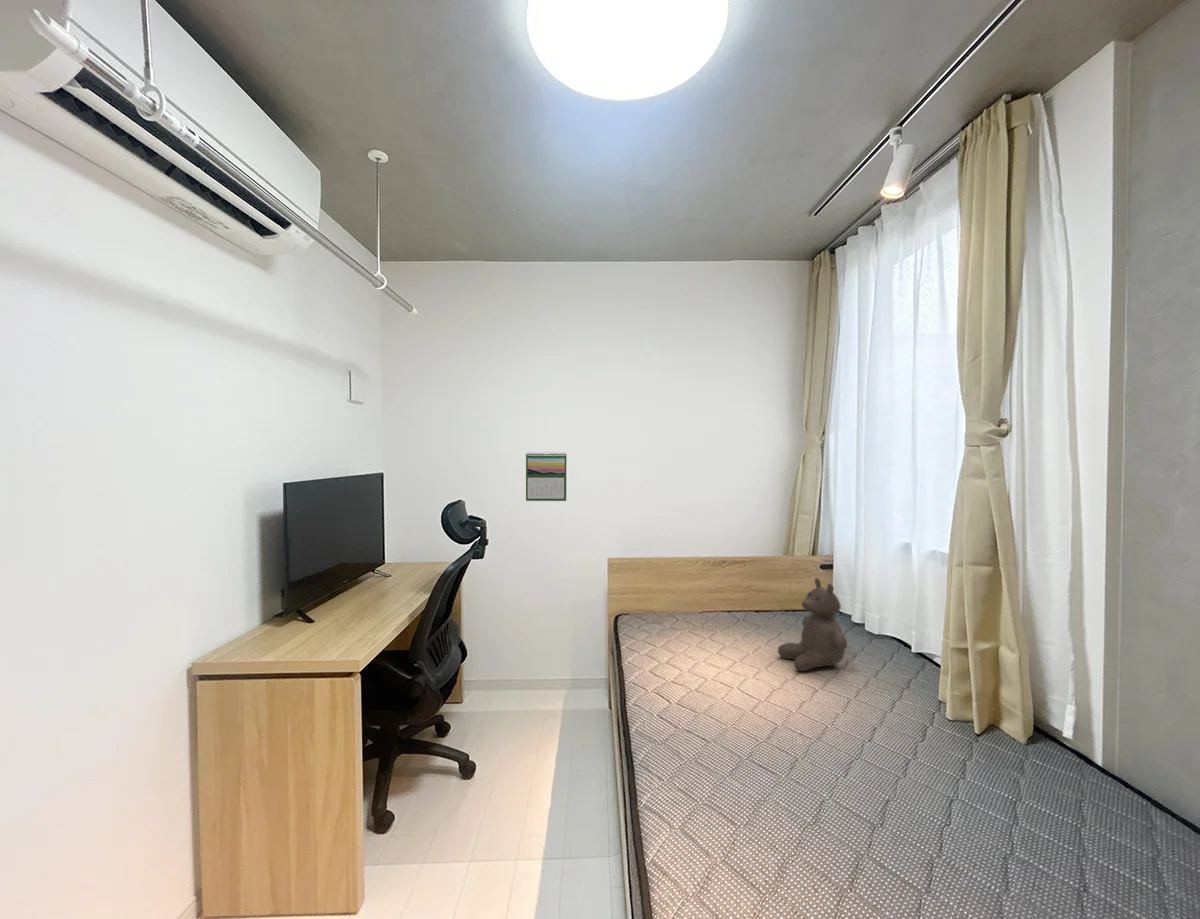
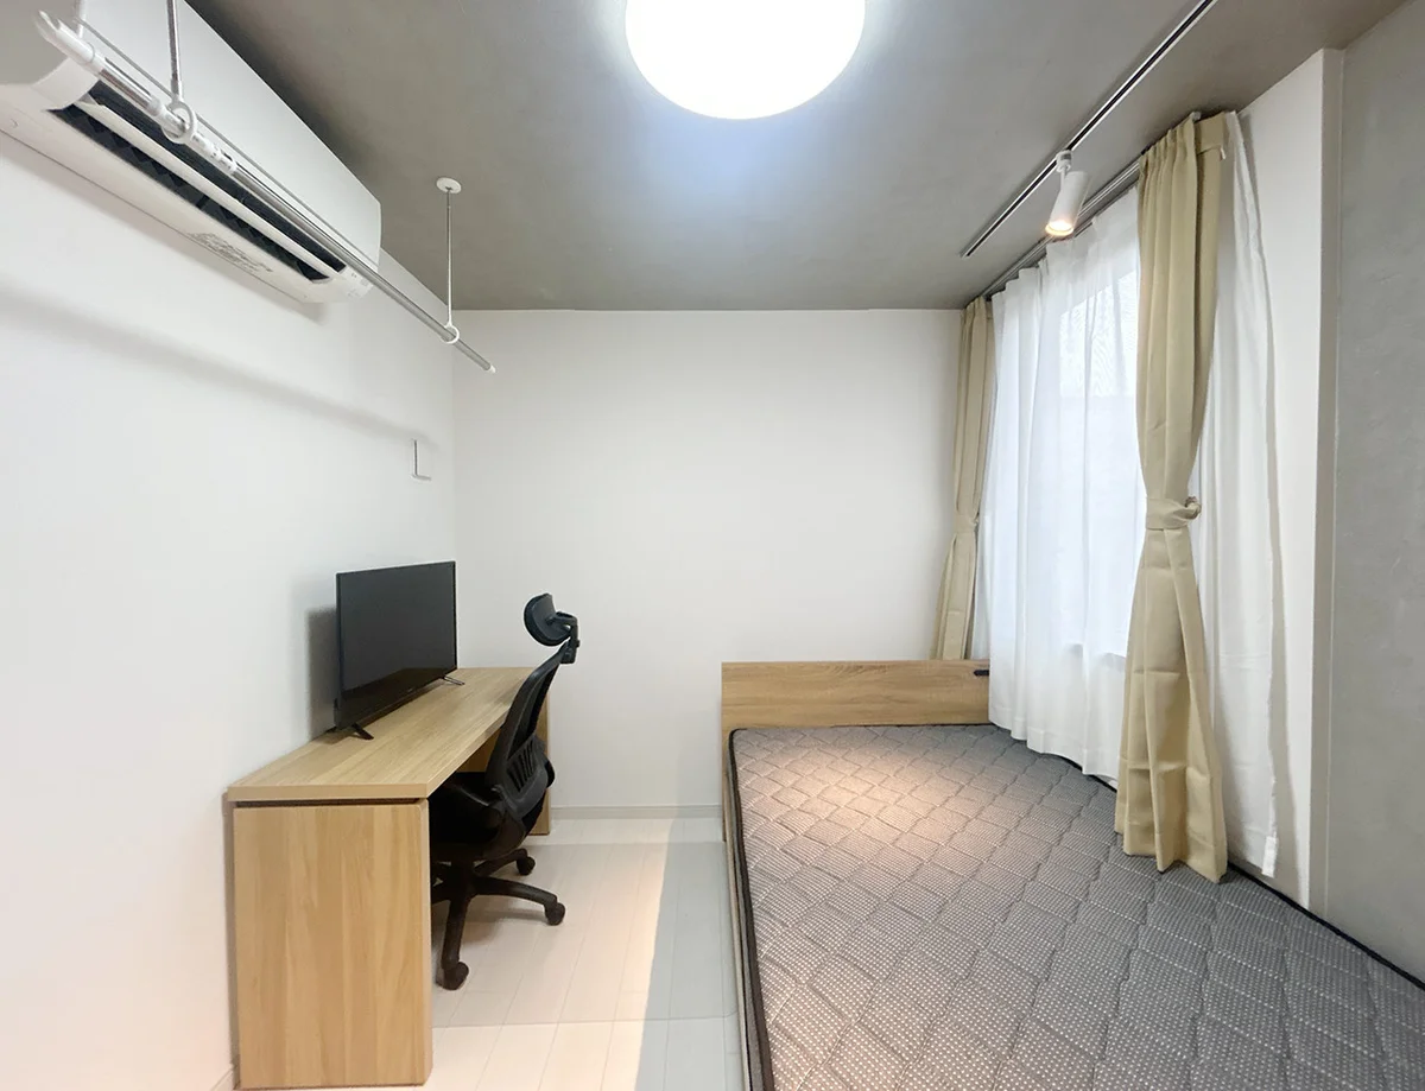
- calendar [525,451,567,502]
- teddy bear [777,577,848,672]
